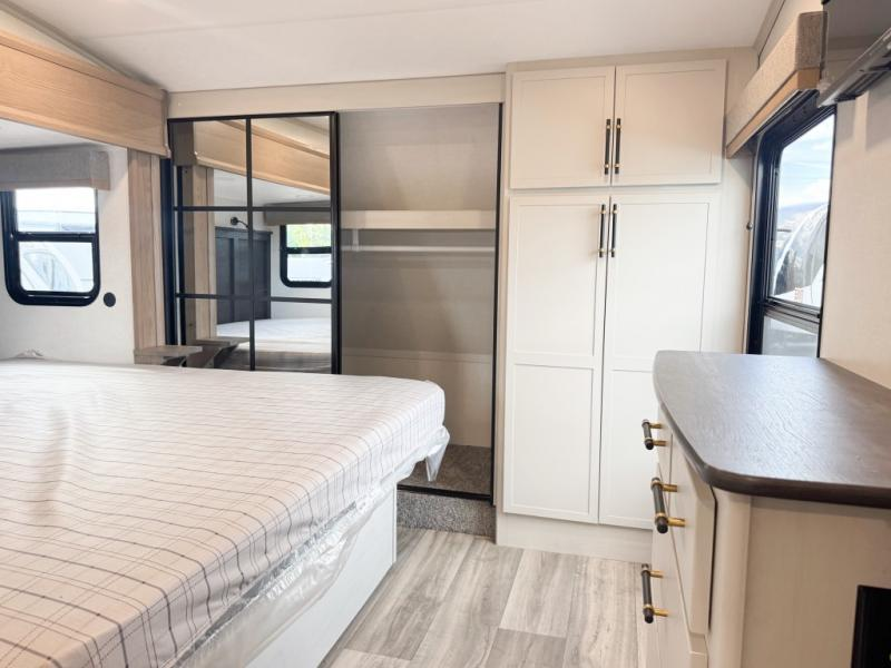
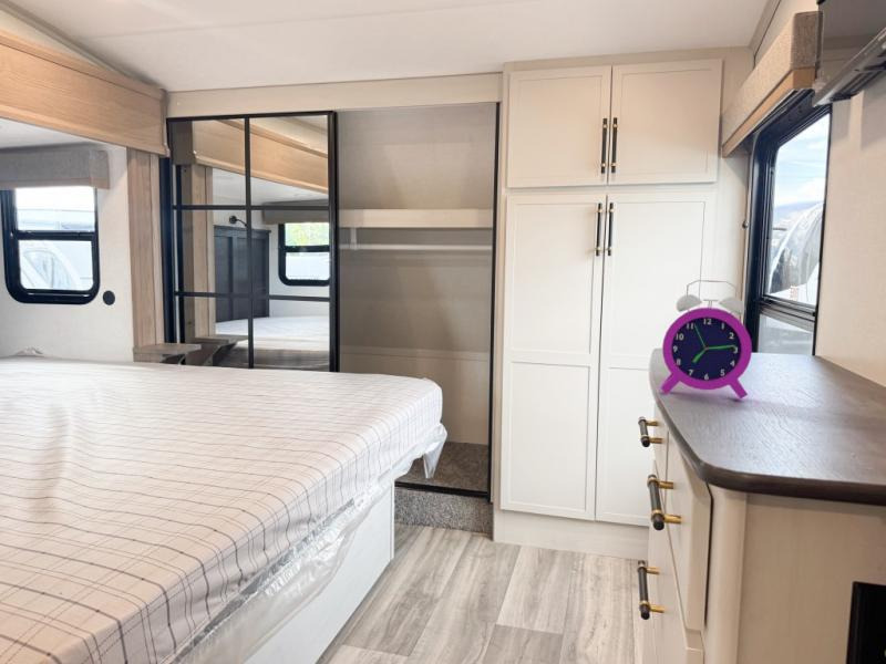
+ alarm clock [660,279,753,401]
